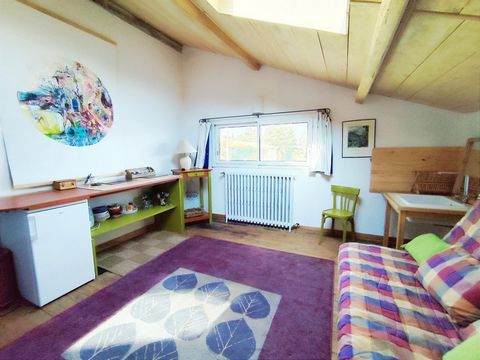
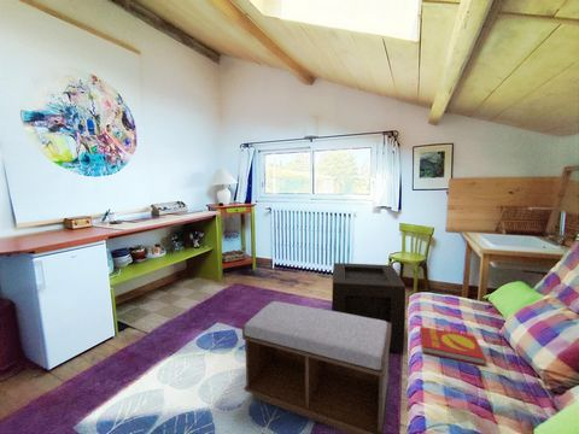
+ wooden crate [331,262,407,354]
+ book [419,326,487,366]
+ bench [241,300,391,434]
